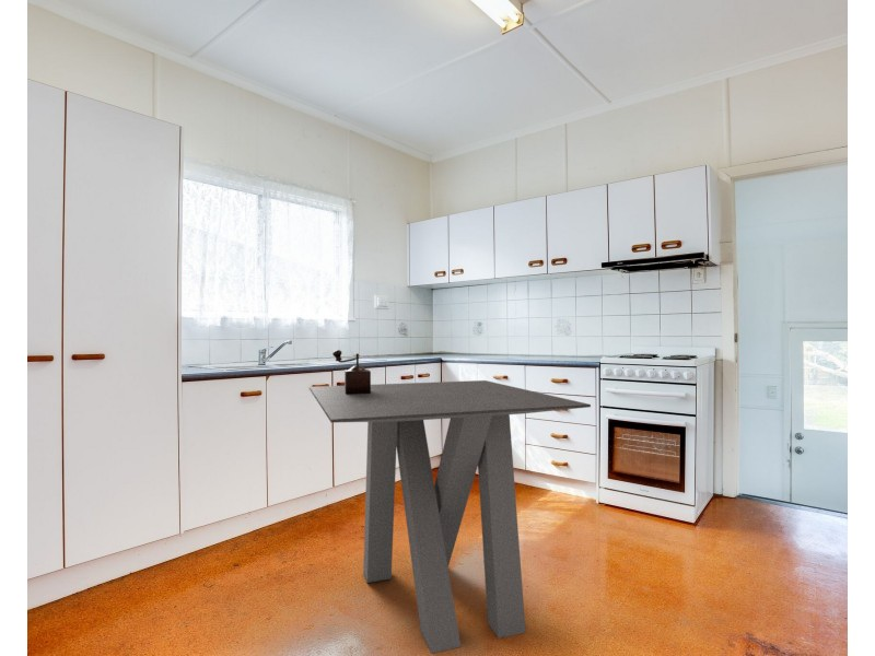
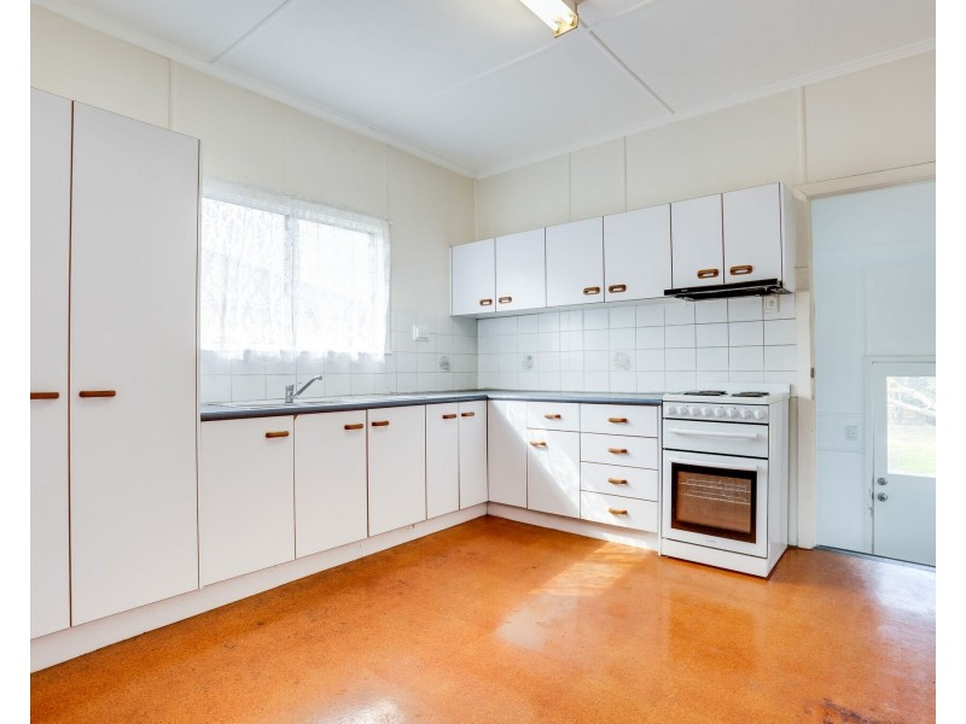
- dining table [308,379,592,654]
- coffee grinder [331,349,372,395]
